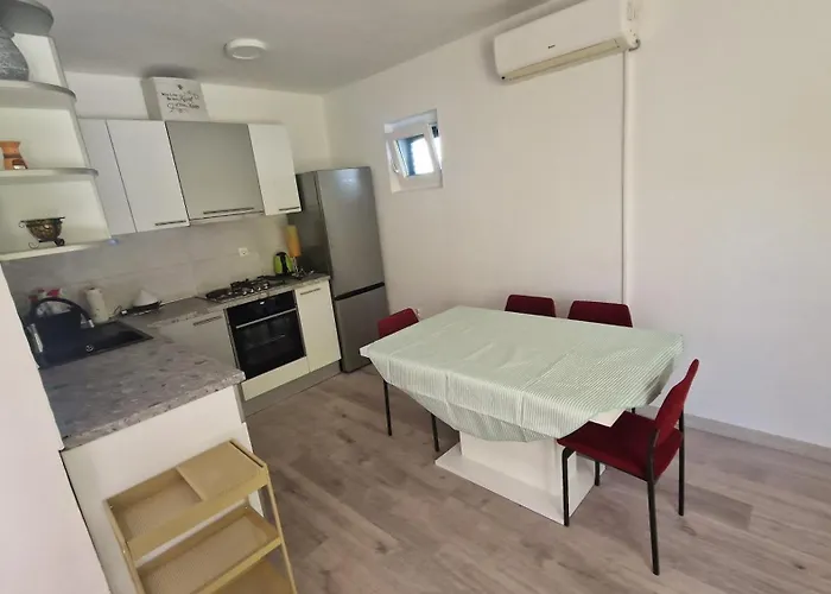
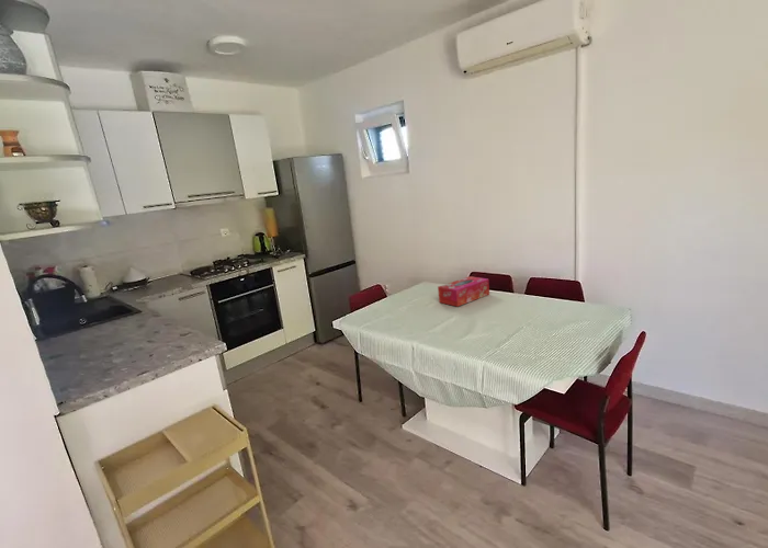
+ tissue box [437,275,490,308]
